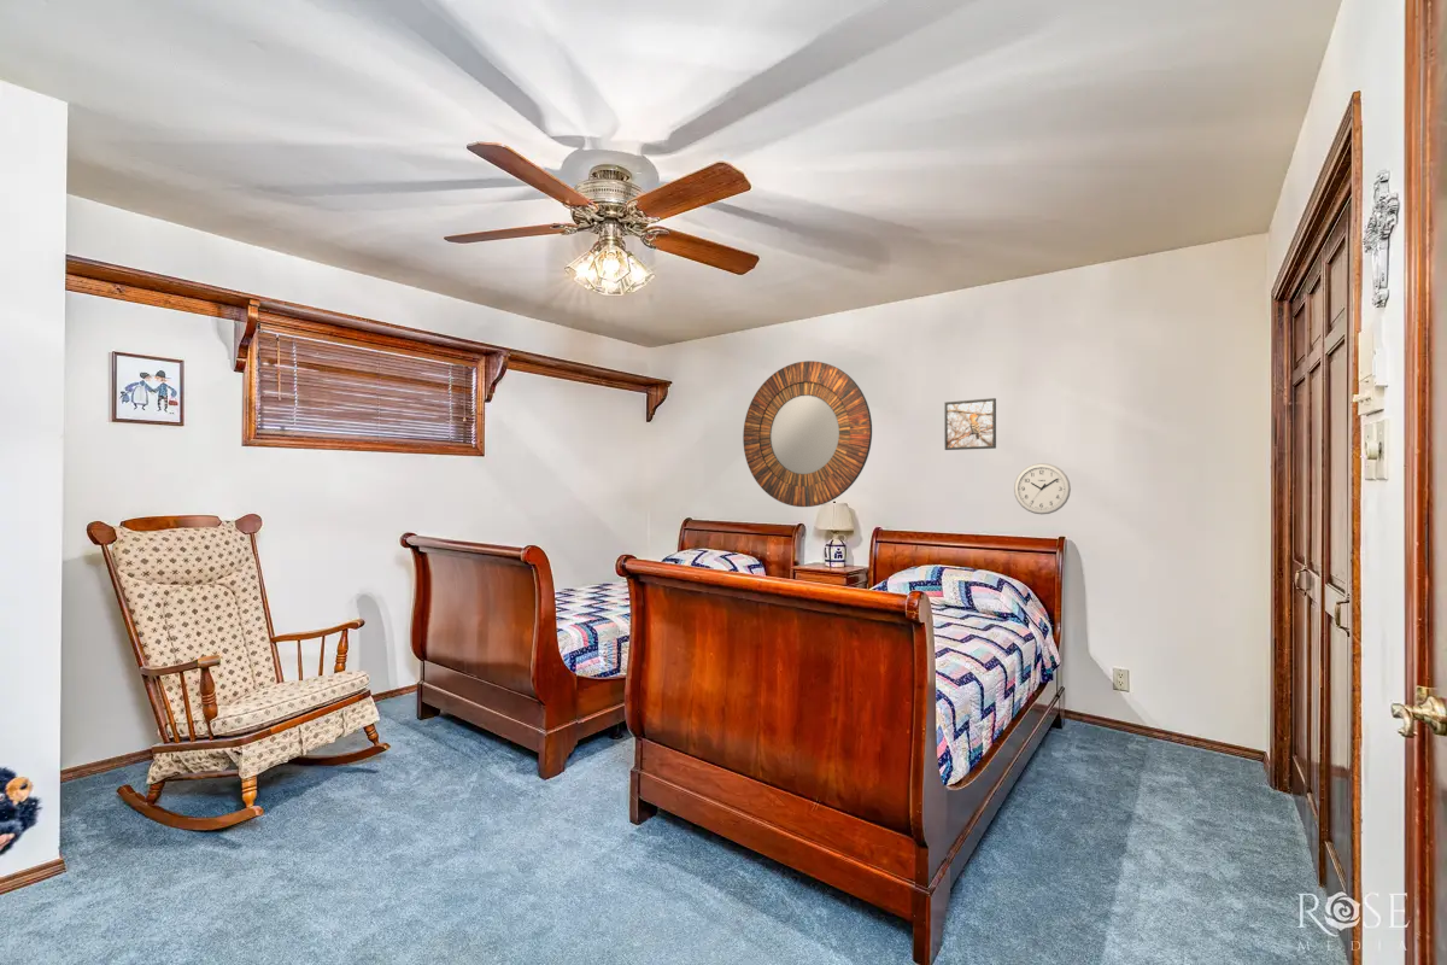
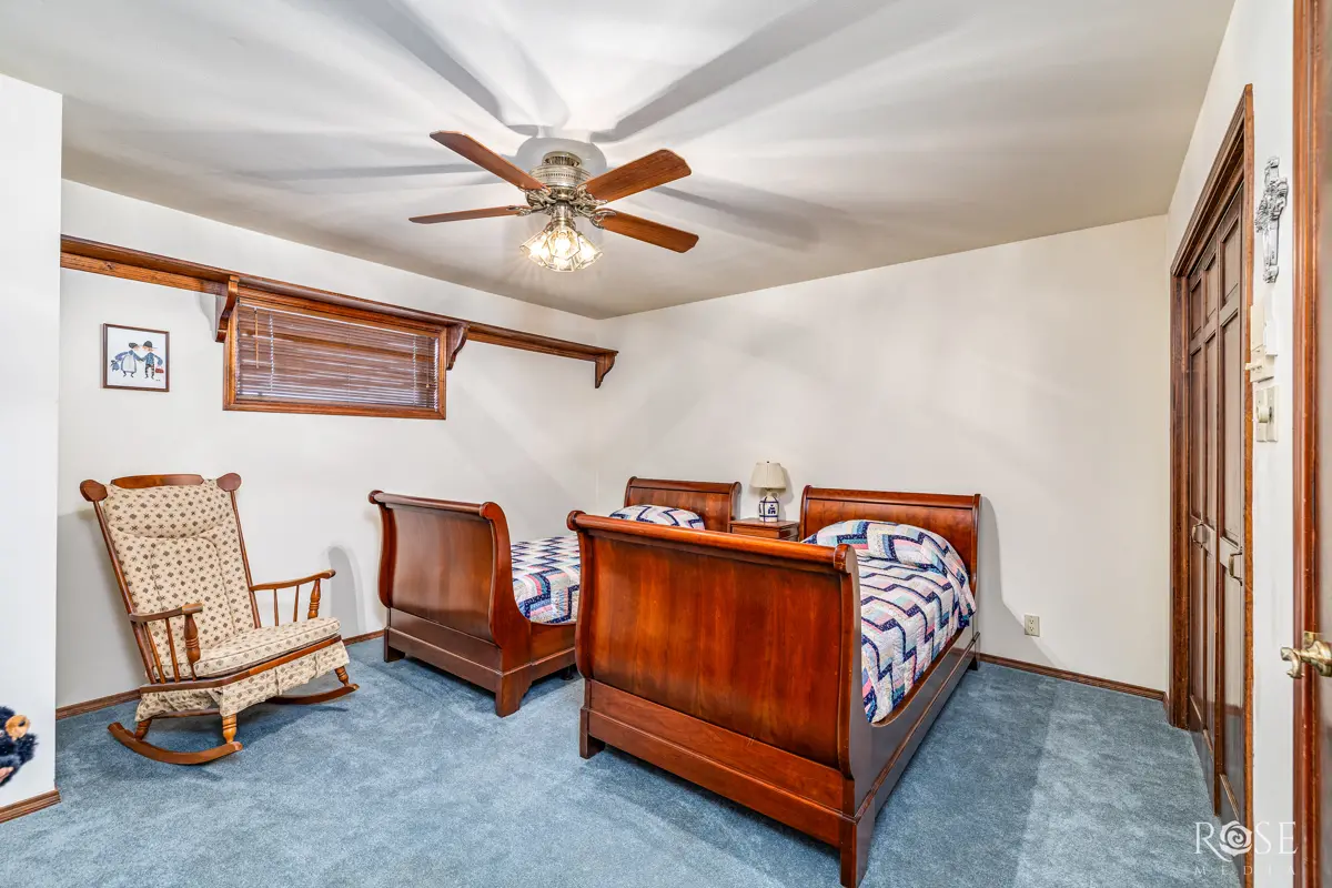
- home mirror [742,359,873,508]
- wall clock [1013,462,1072,515]
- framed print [943,397,997,451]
